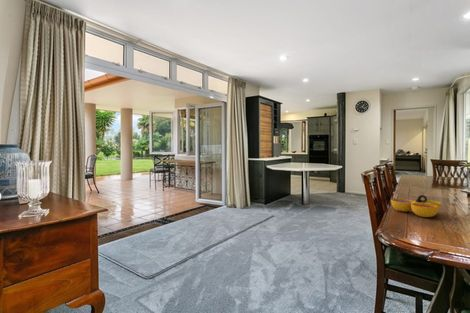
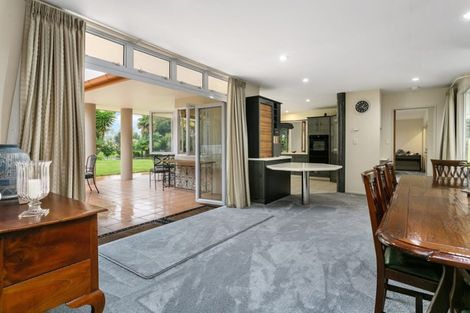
- decorative bowl [390,194,442,218]
